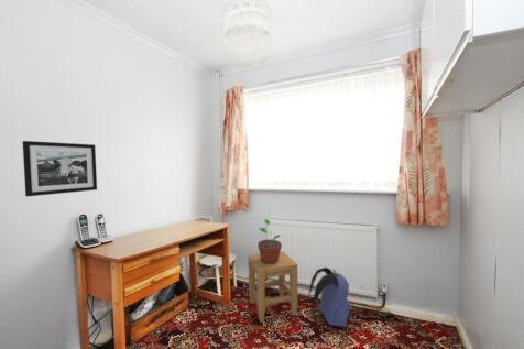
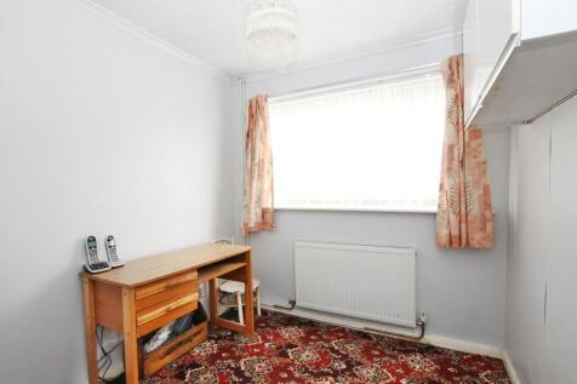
- backpack [307,266,351,328]
- picture frame [22,140,98,197]
- potted plant [256,218,283,264]
- stool [247,250,299,324]
